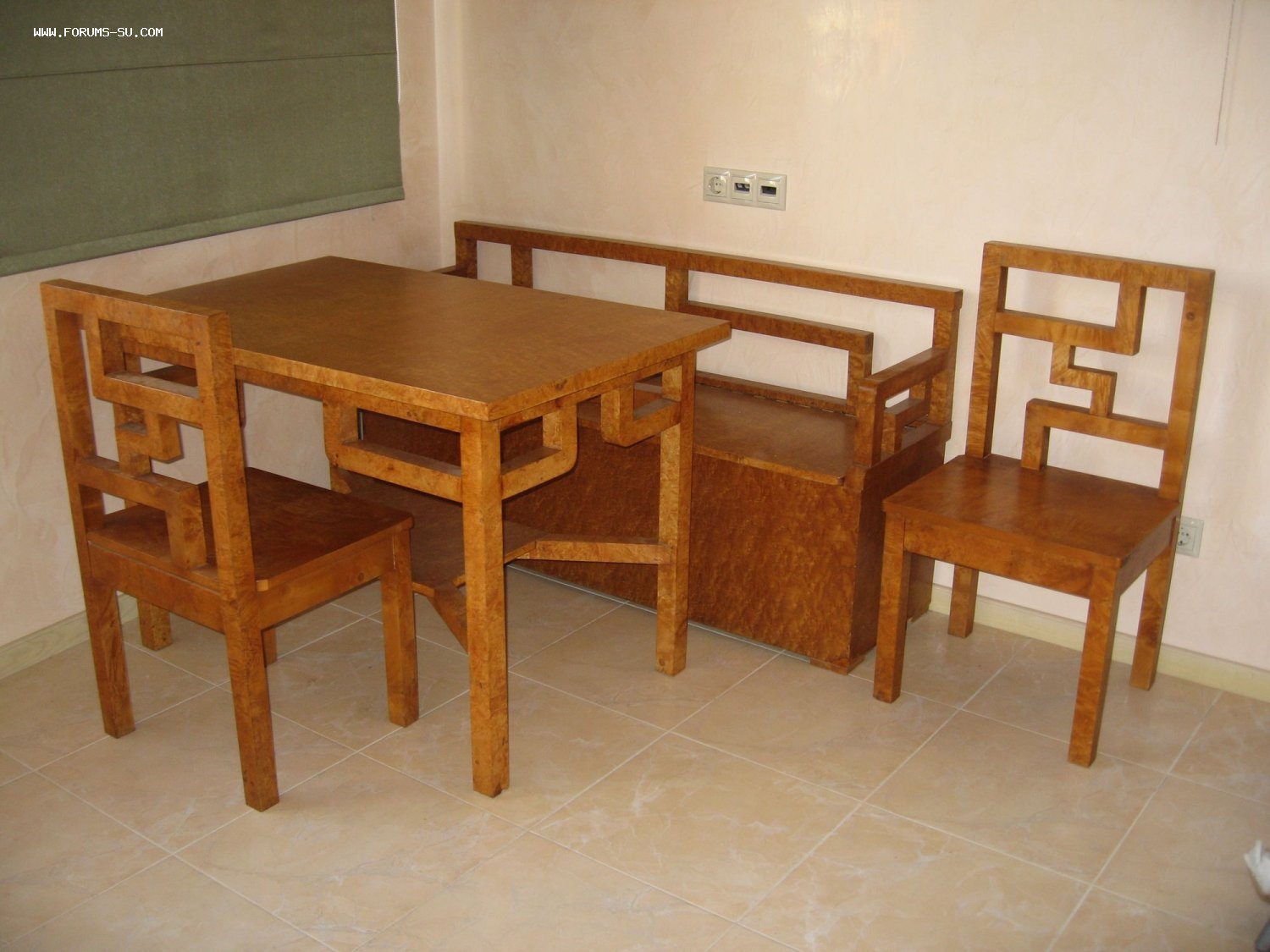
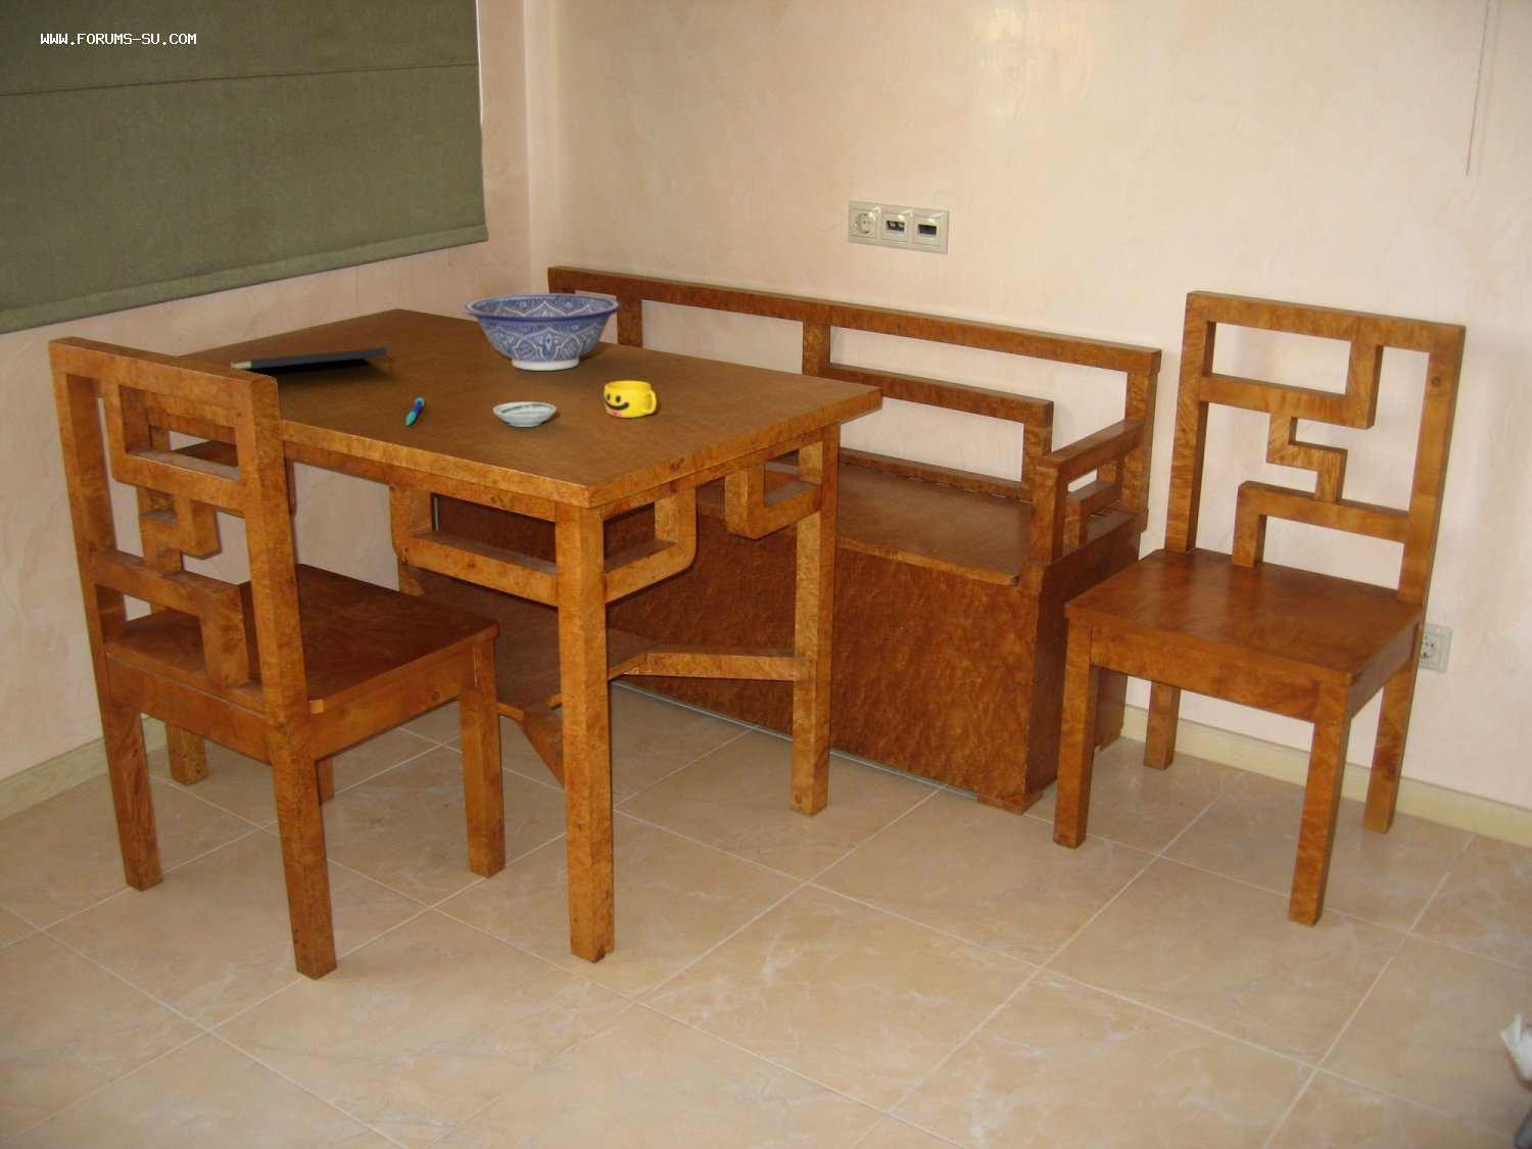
+ saucer [492,402,557,428]
+ notepad [229,346,392,374]
+ cup [603,380,657,419]
+ pen [405,396,425,426]
+ decorative bowl [463,292,622,372]
